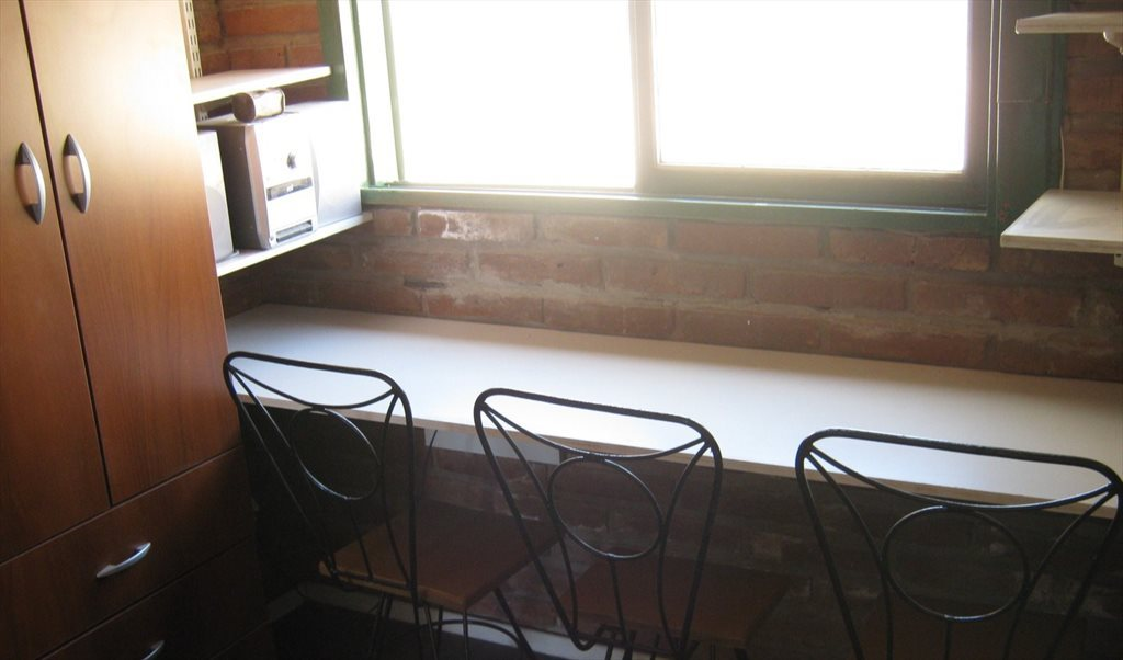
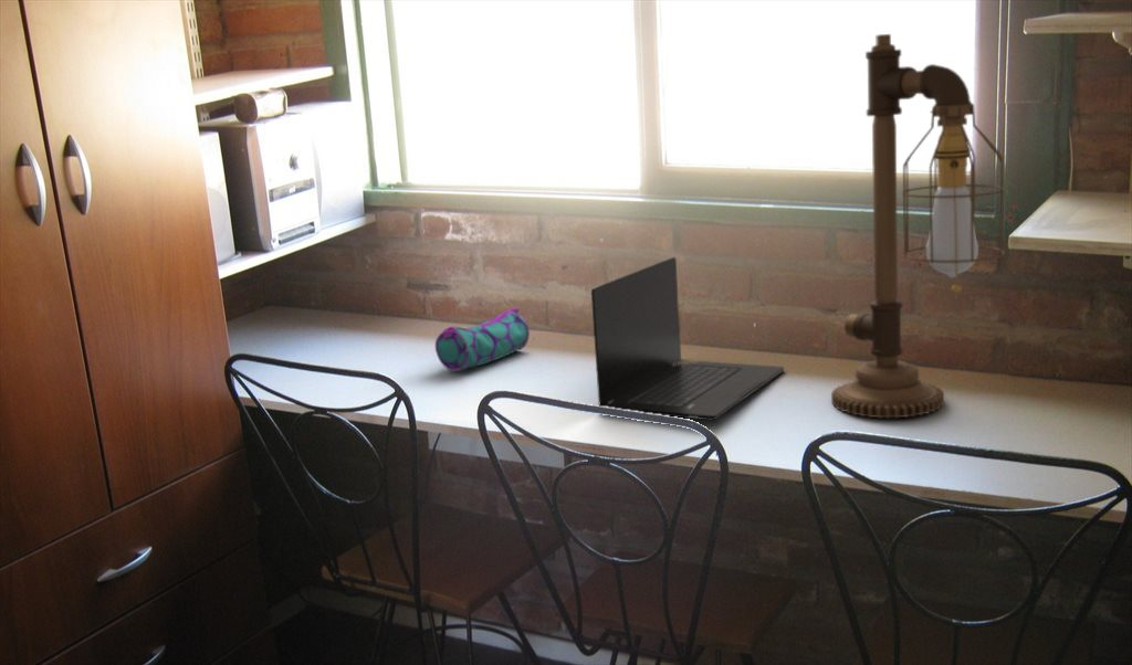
+ pencil case [434,307,531,373]
+ laptop [590,256,785,421]
+ desk lamp [830,33,1007,420]
